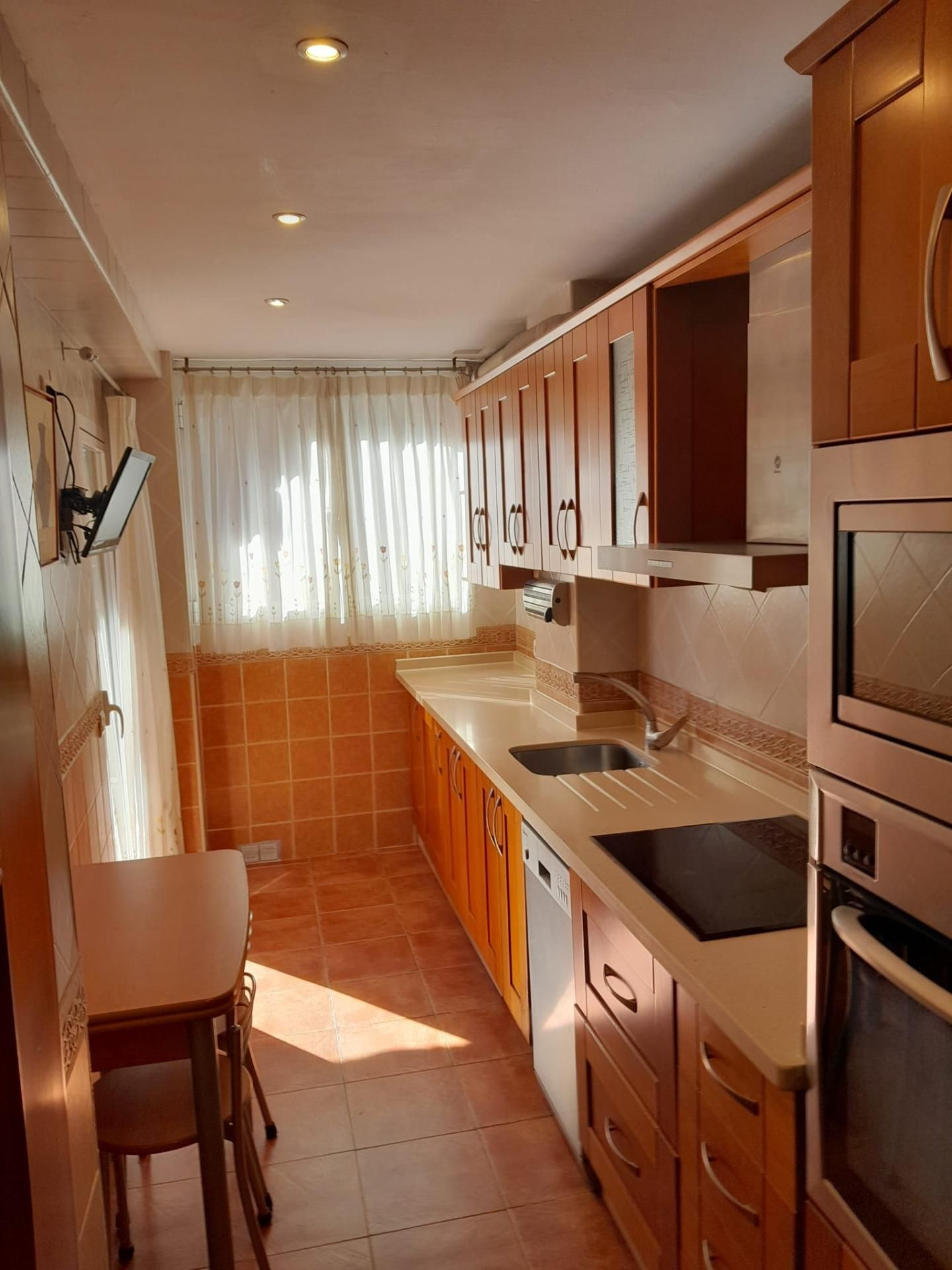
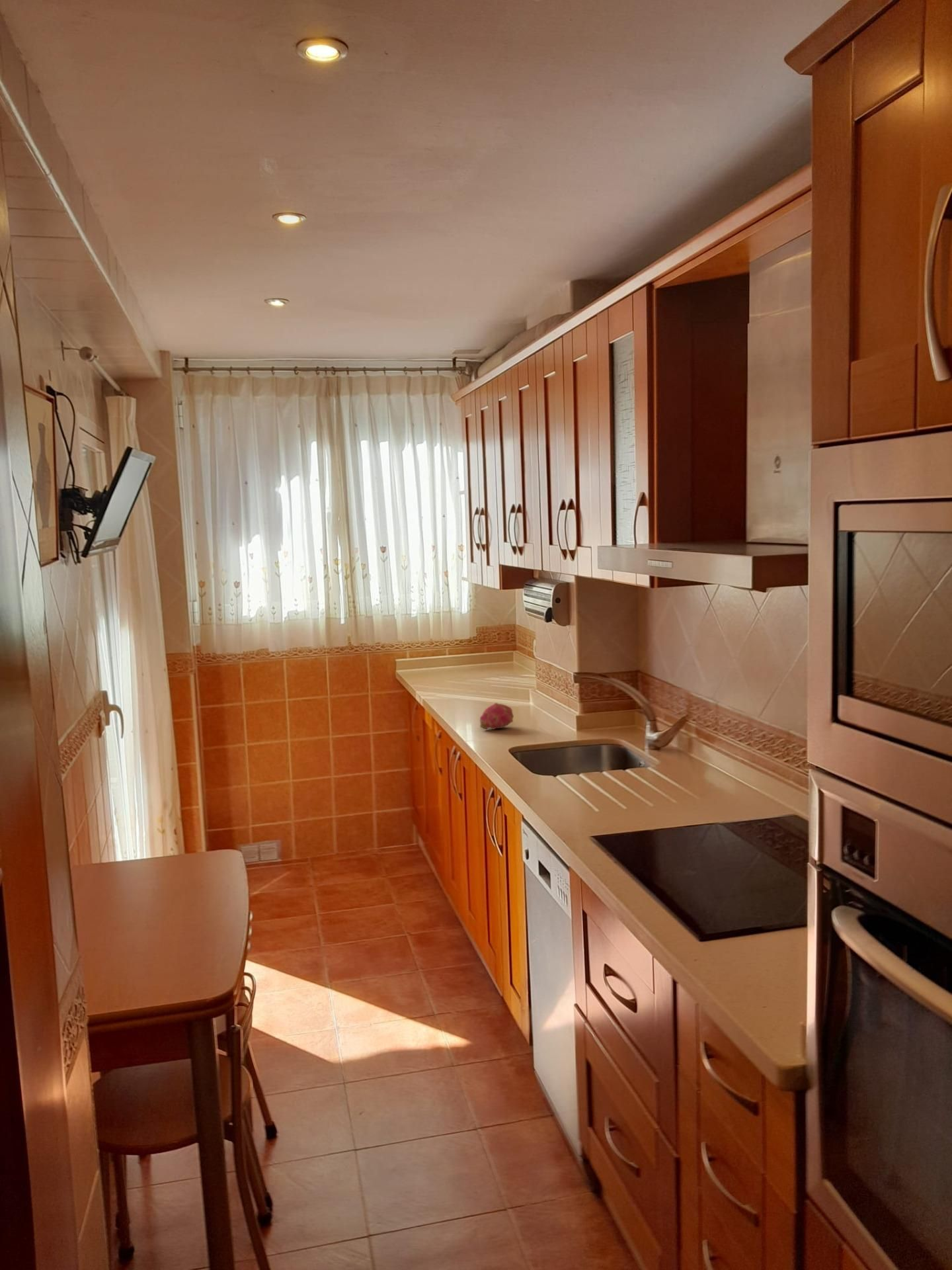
+ fruit [479,702,514,730]
